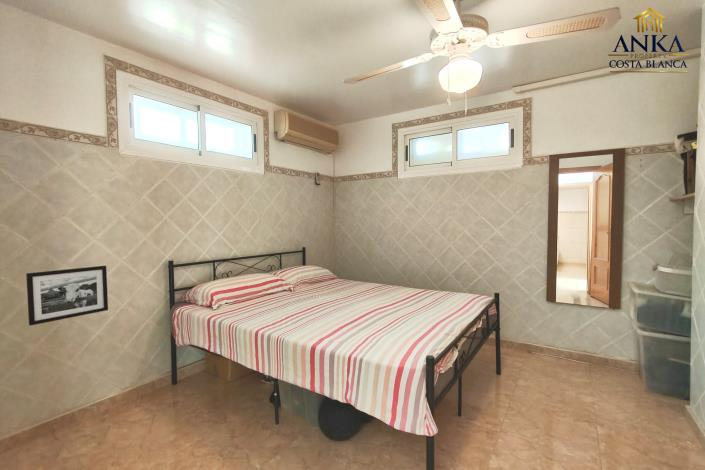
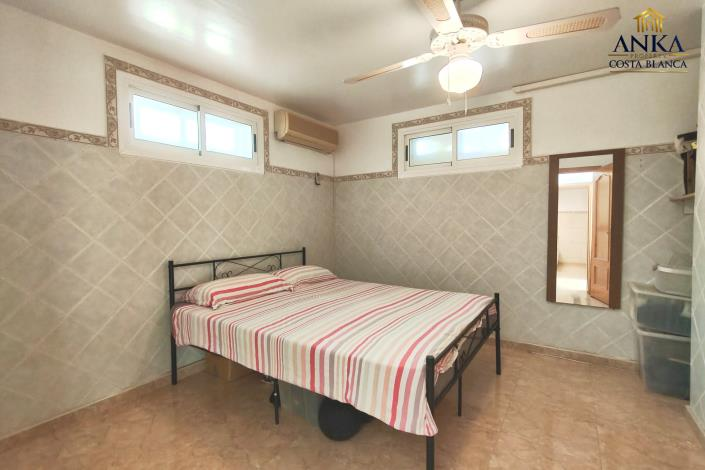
- picture frame [25,265,109,326]
